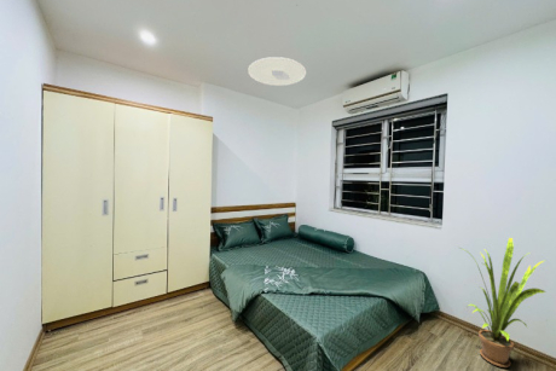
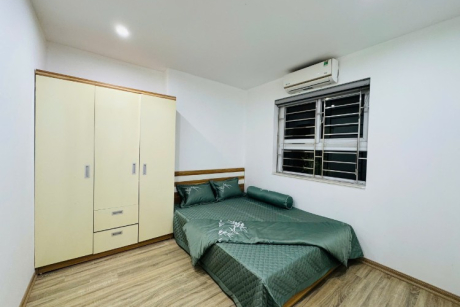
- ceiling light [247,56,307,87]
- house plant [459,237,548,369]
